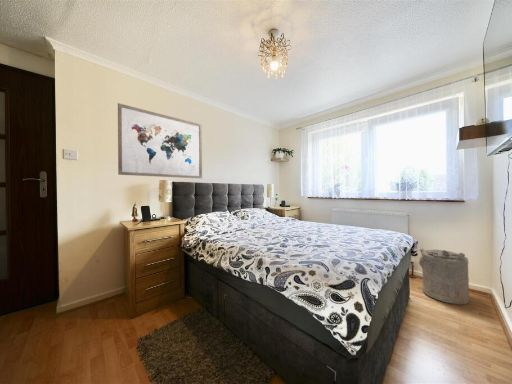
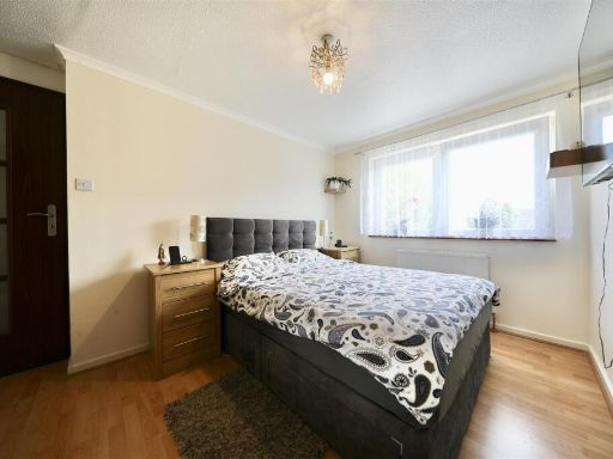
- wall art [117,102,203,179]
- laundry hamper [418,248,470,305]
